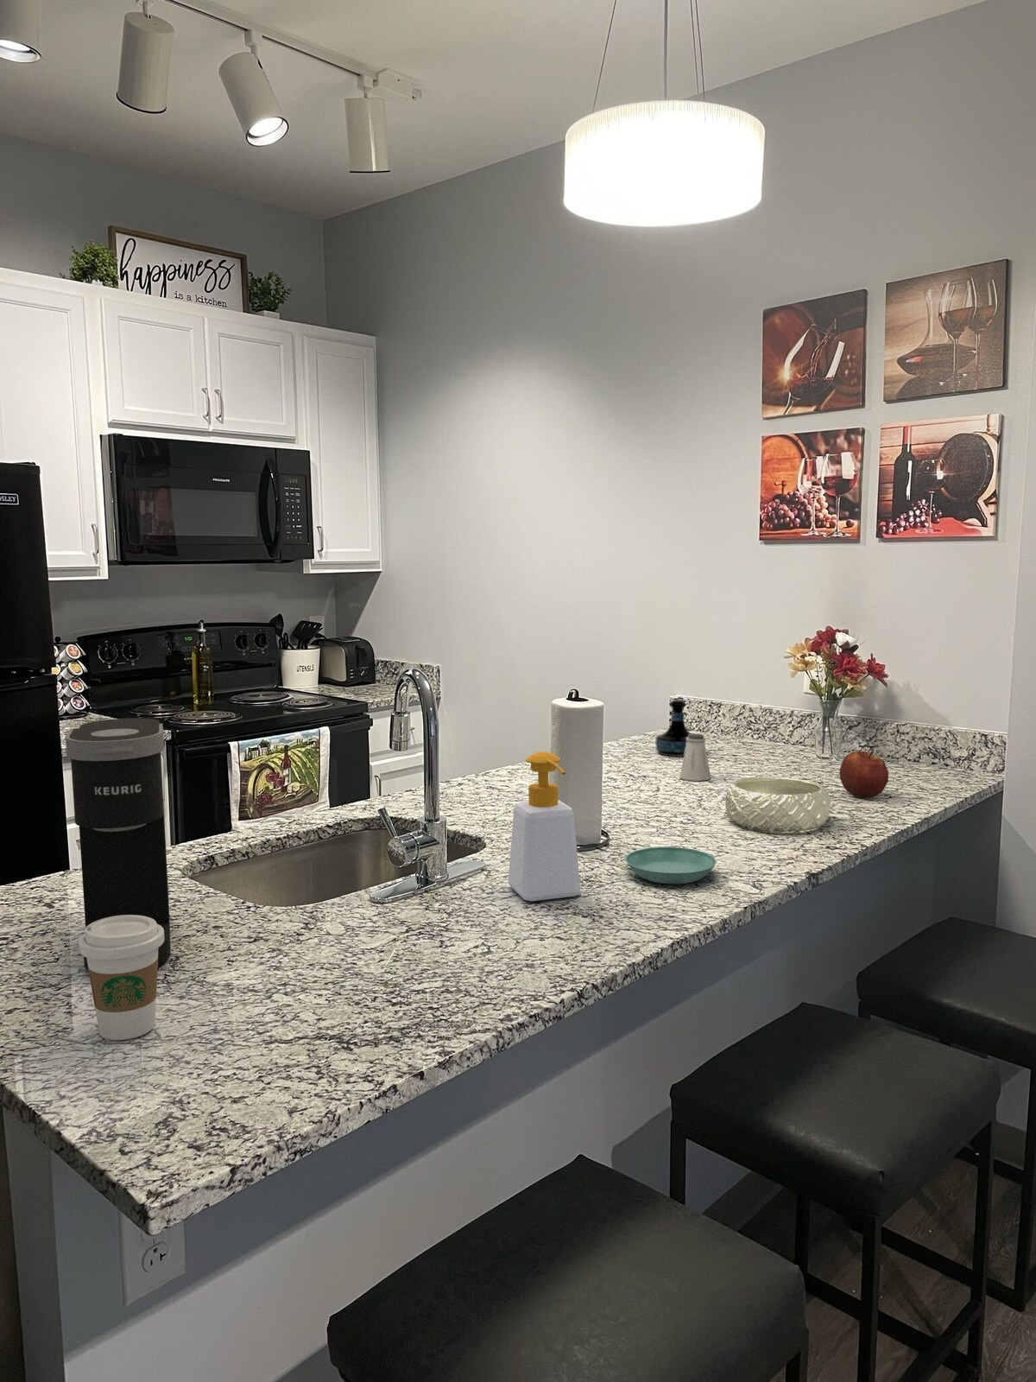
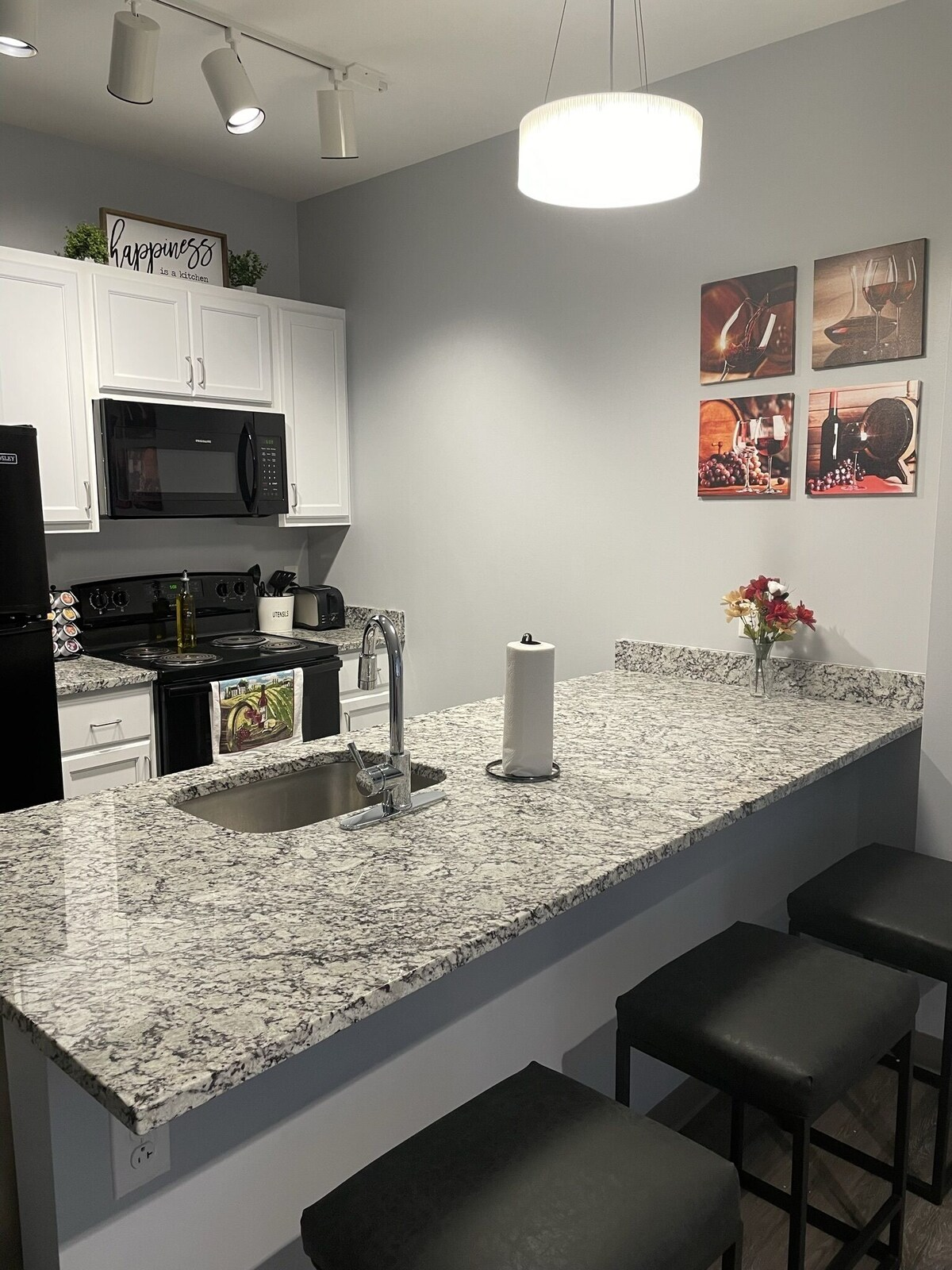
- apple [839,751,889,799]
- coffee cup [77,915,165,1040]
- saltshaker [679,733,713,781]
- soap bottle [507,751,581,902]
- bowl [725,776,831,834]
- saucer [625,847,717,885]
- coffee maker [64,717,172,971]
- tequila bottle [655,699,692,757]
